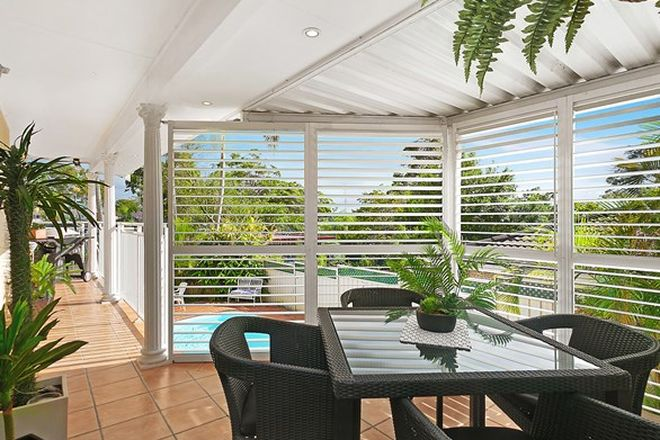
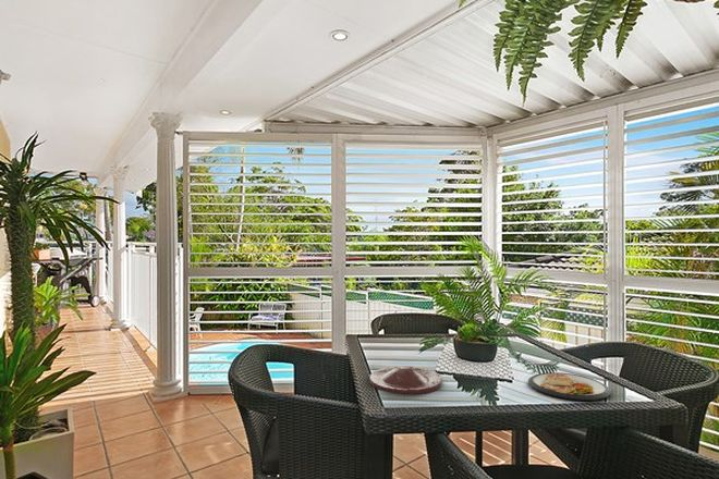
+ plate [369,365,443,395]
+ dish [527,371,612,402]
